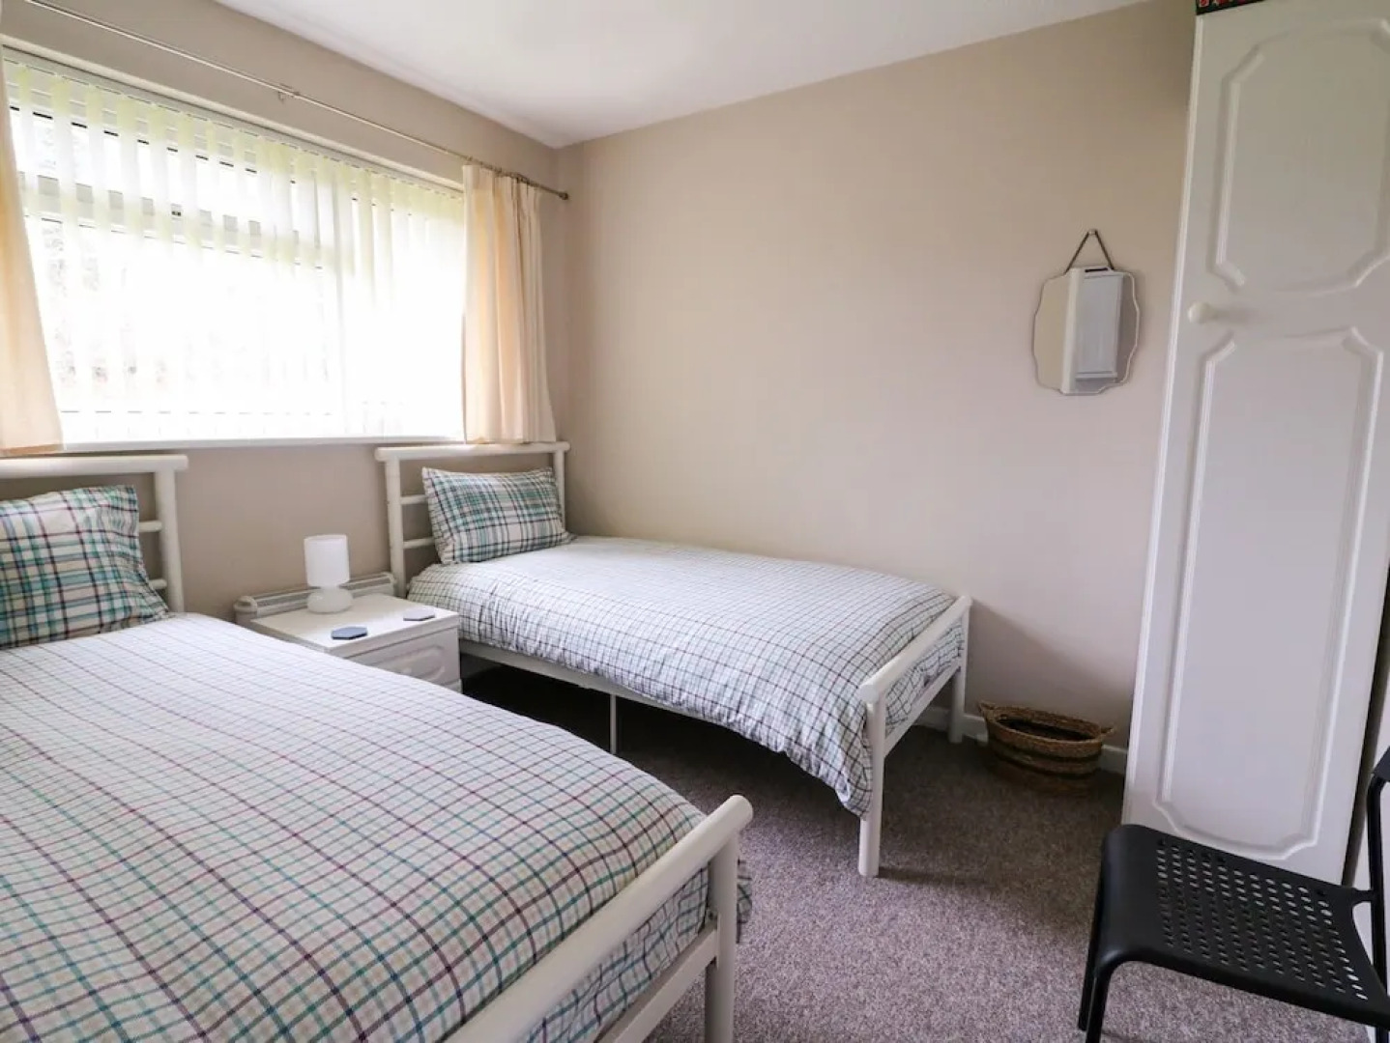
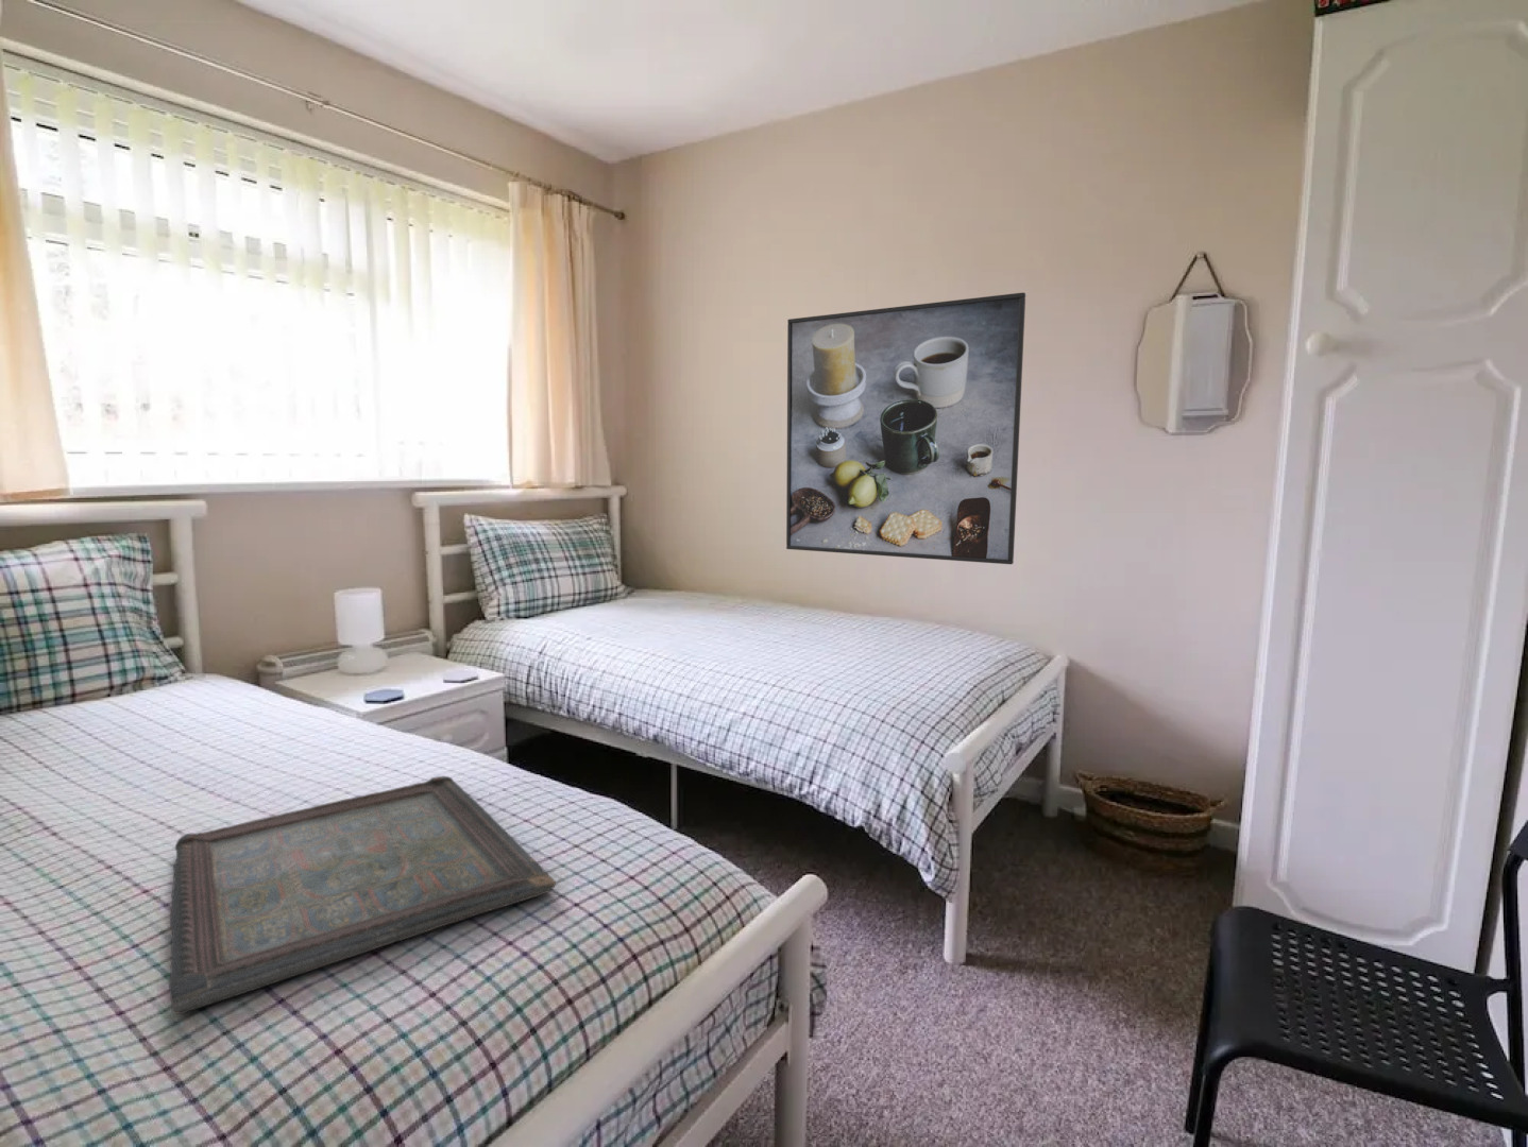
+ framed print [786,292,1027,565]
+ serving tray [168,775,557,1016]
